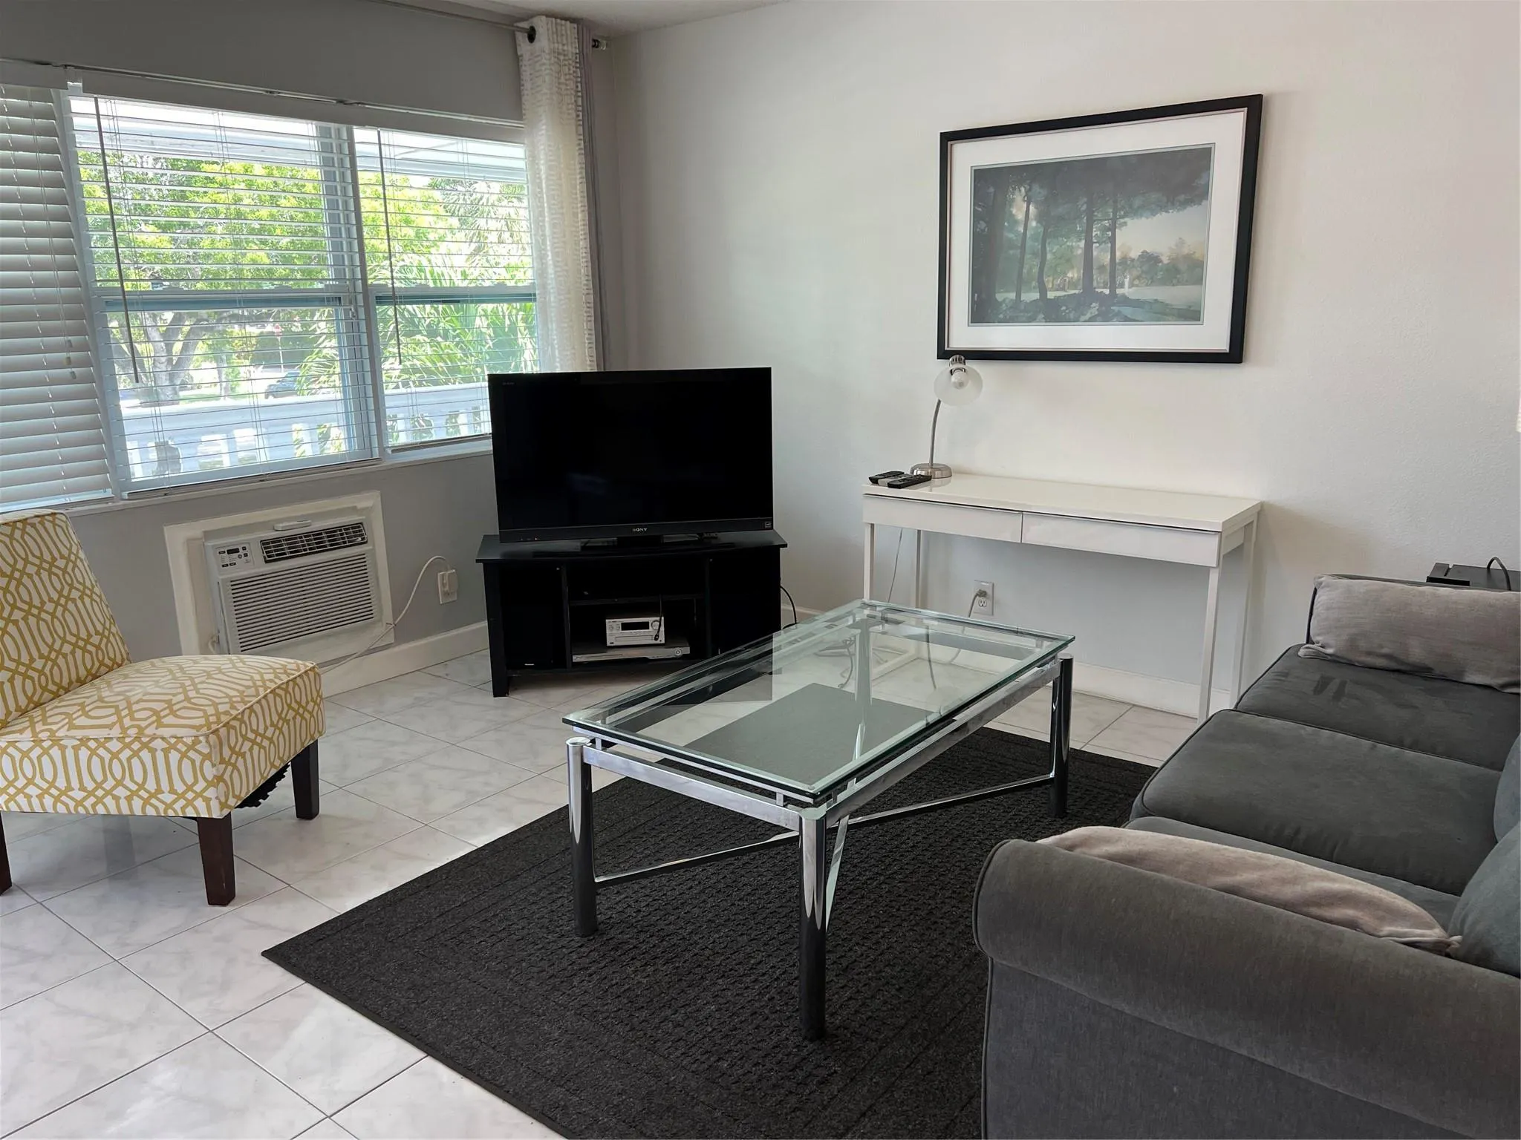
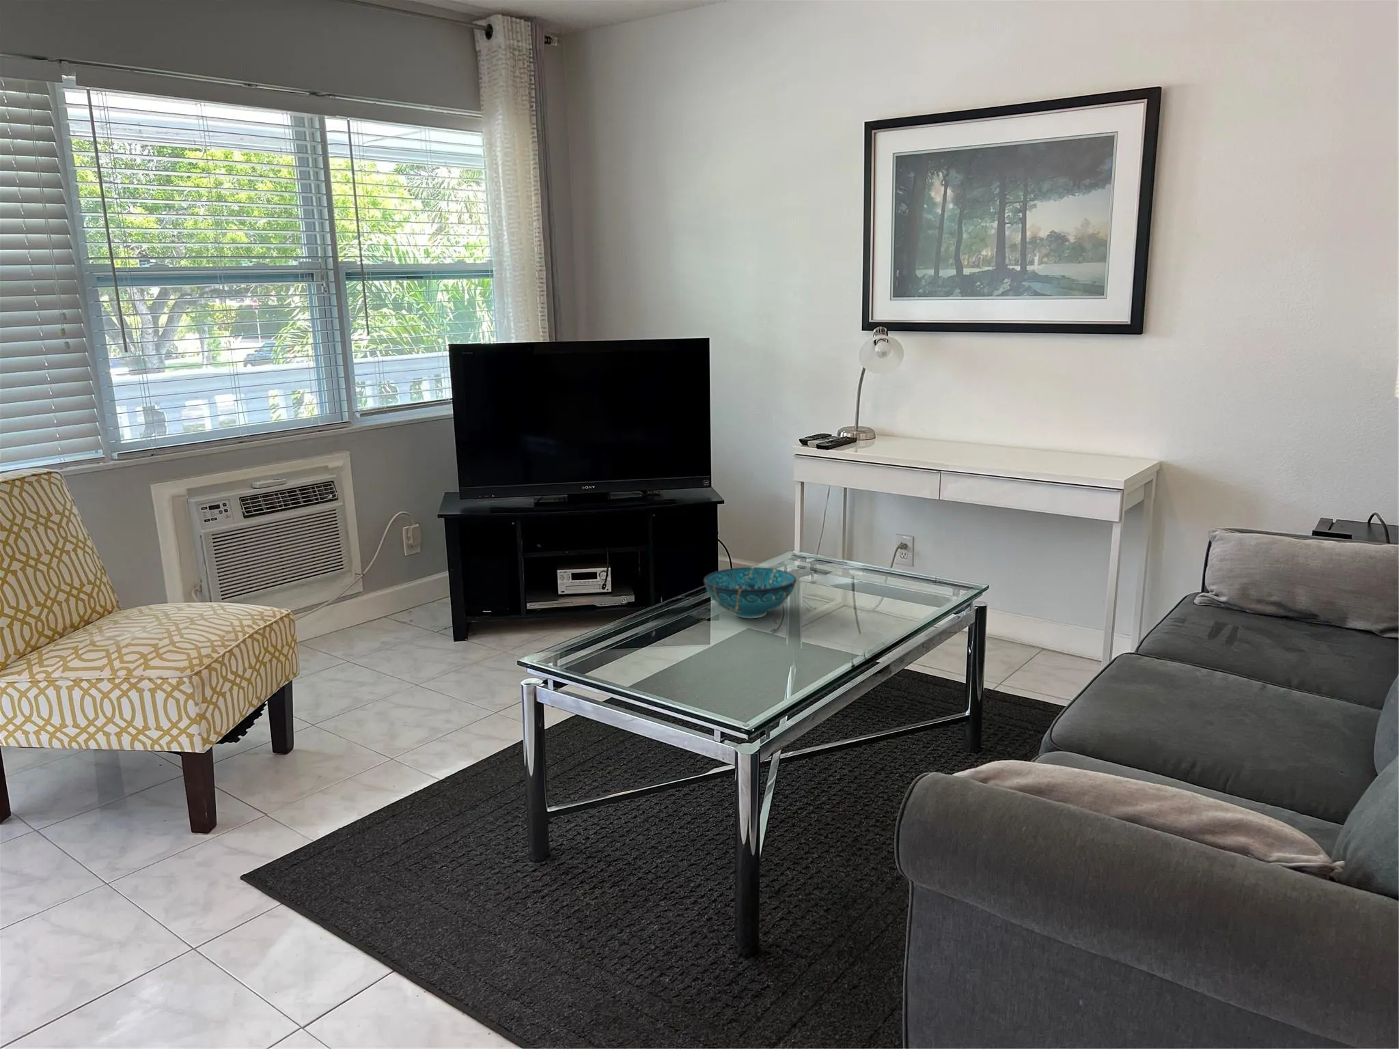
+ decorative bowl [703,566,798,619]
